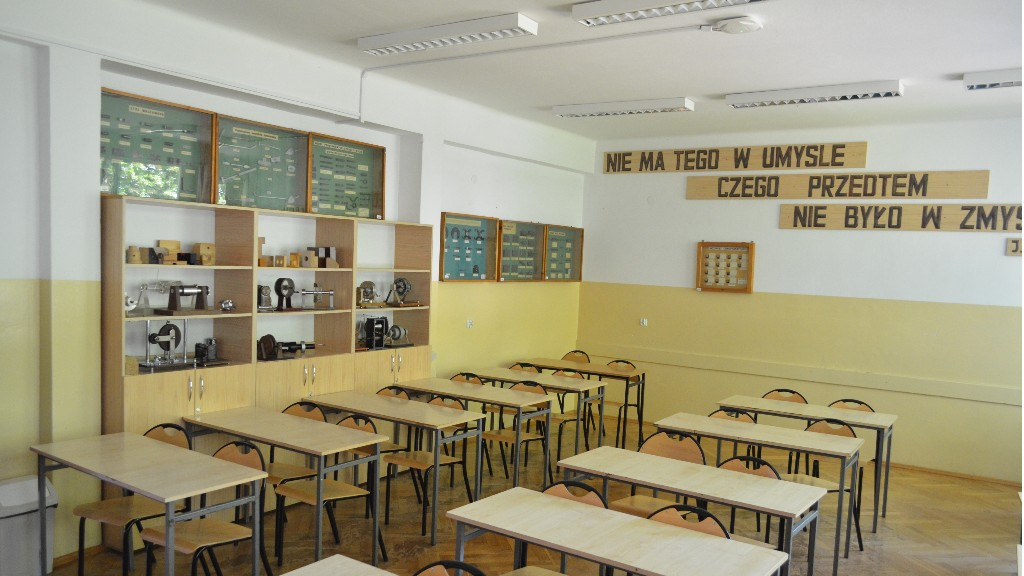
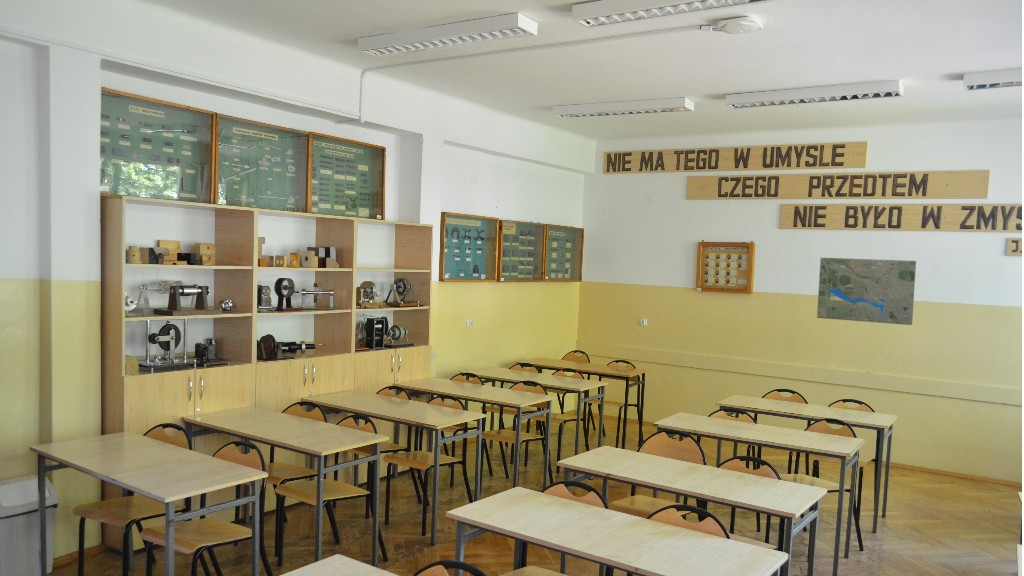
+ road map [816,257,917,326]
